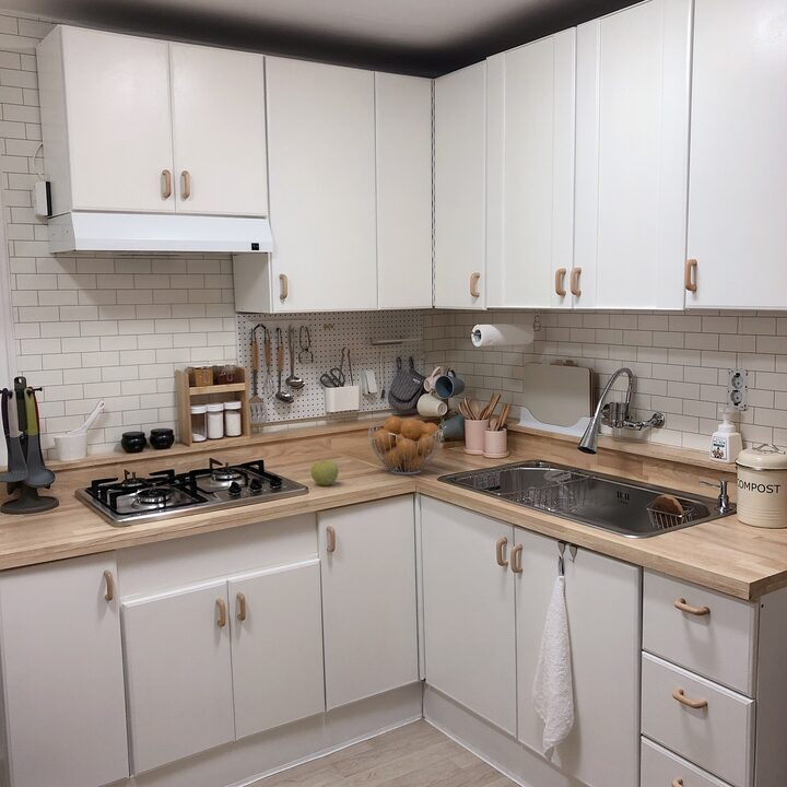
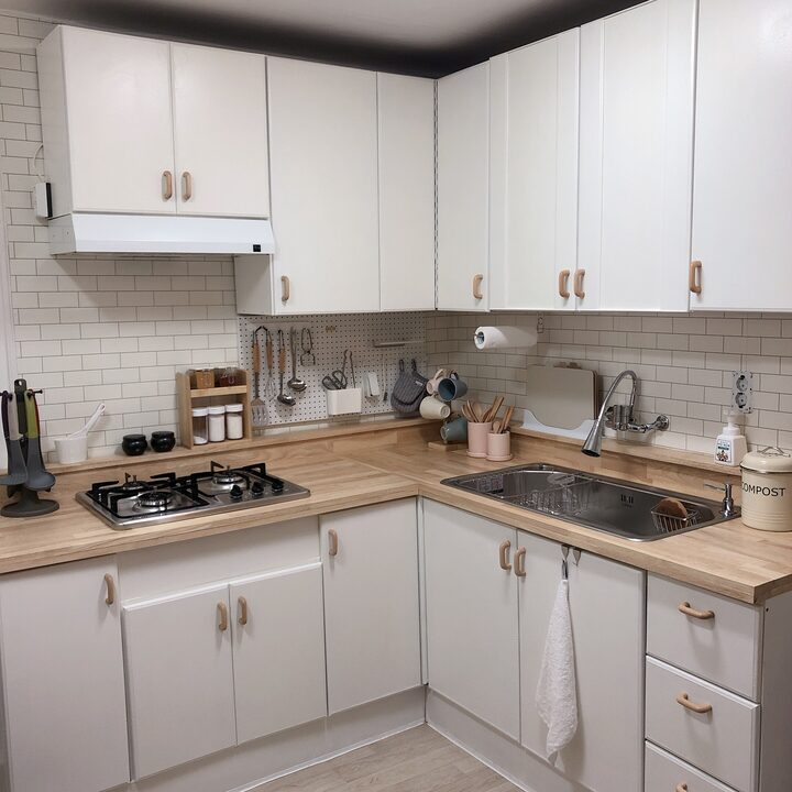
- apple [310,460,340,486]
- fruit basket [367,415,444,475]
